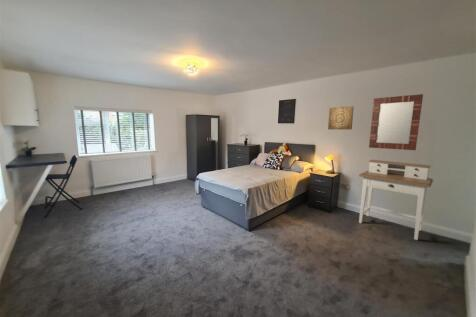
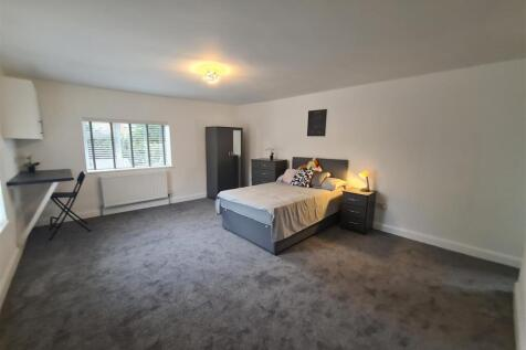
- wall art [327,105,355,130]
- desk [358,159,434,241]
- home mirror [368,93,424,151]
